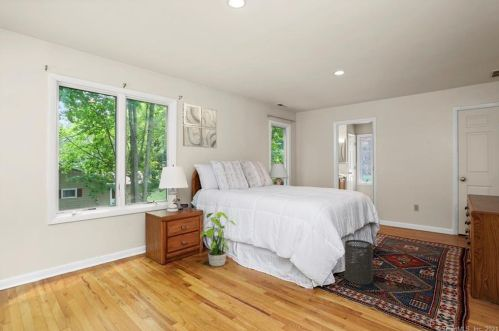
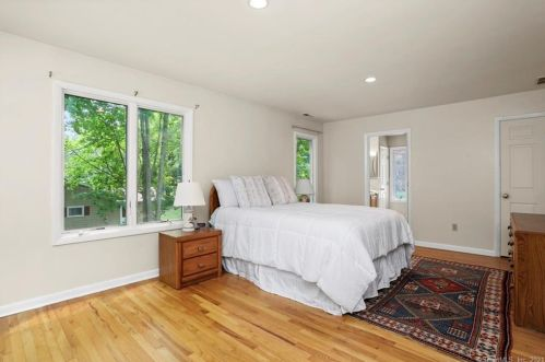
- potted plant [197,211,237,267]
- wall art [182,103,218,149]
- trash can [344,239,374,286]
